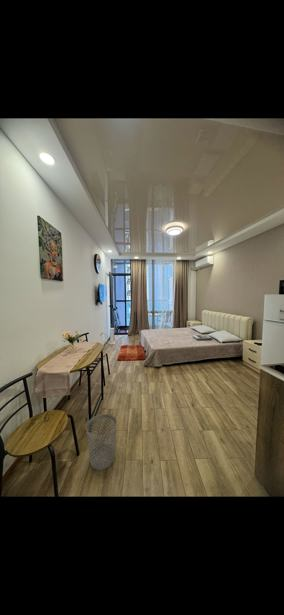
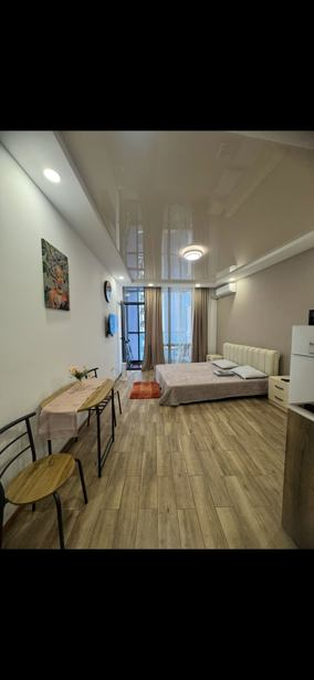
- wastebasket [85,413,118,471]
